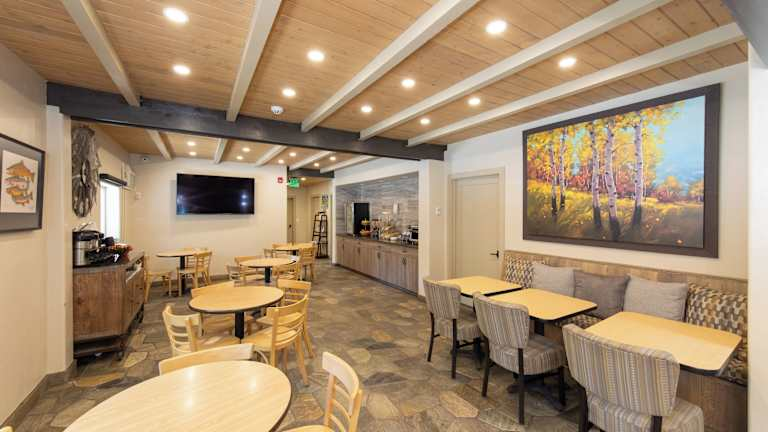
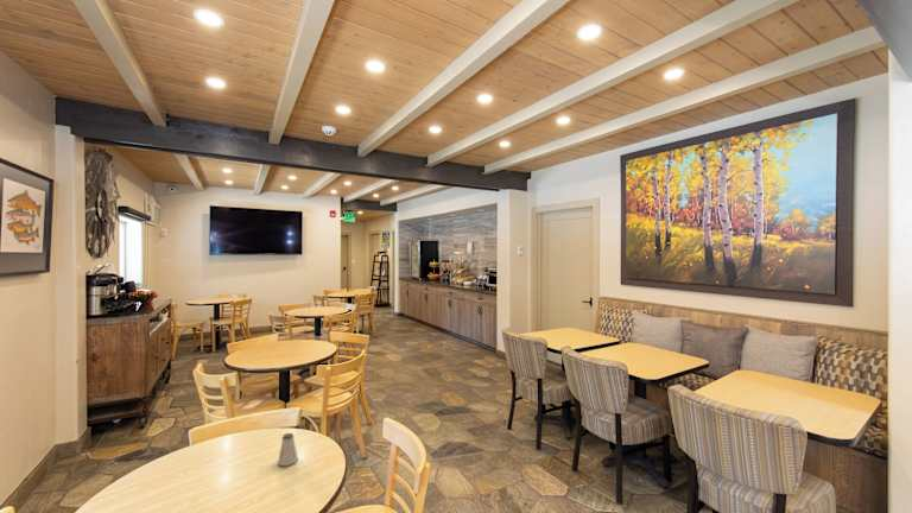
+ saltshaker [277,432,299,467]
